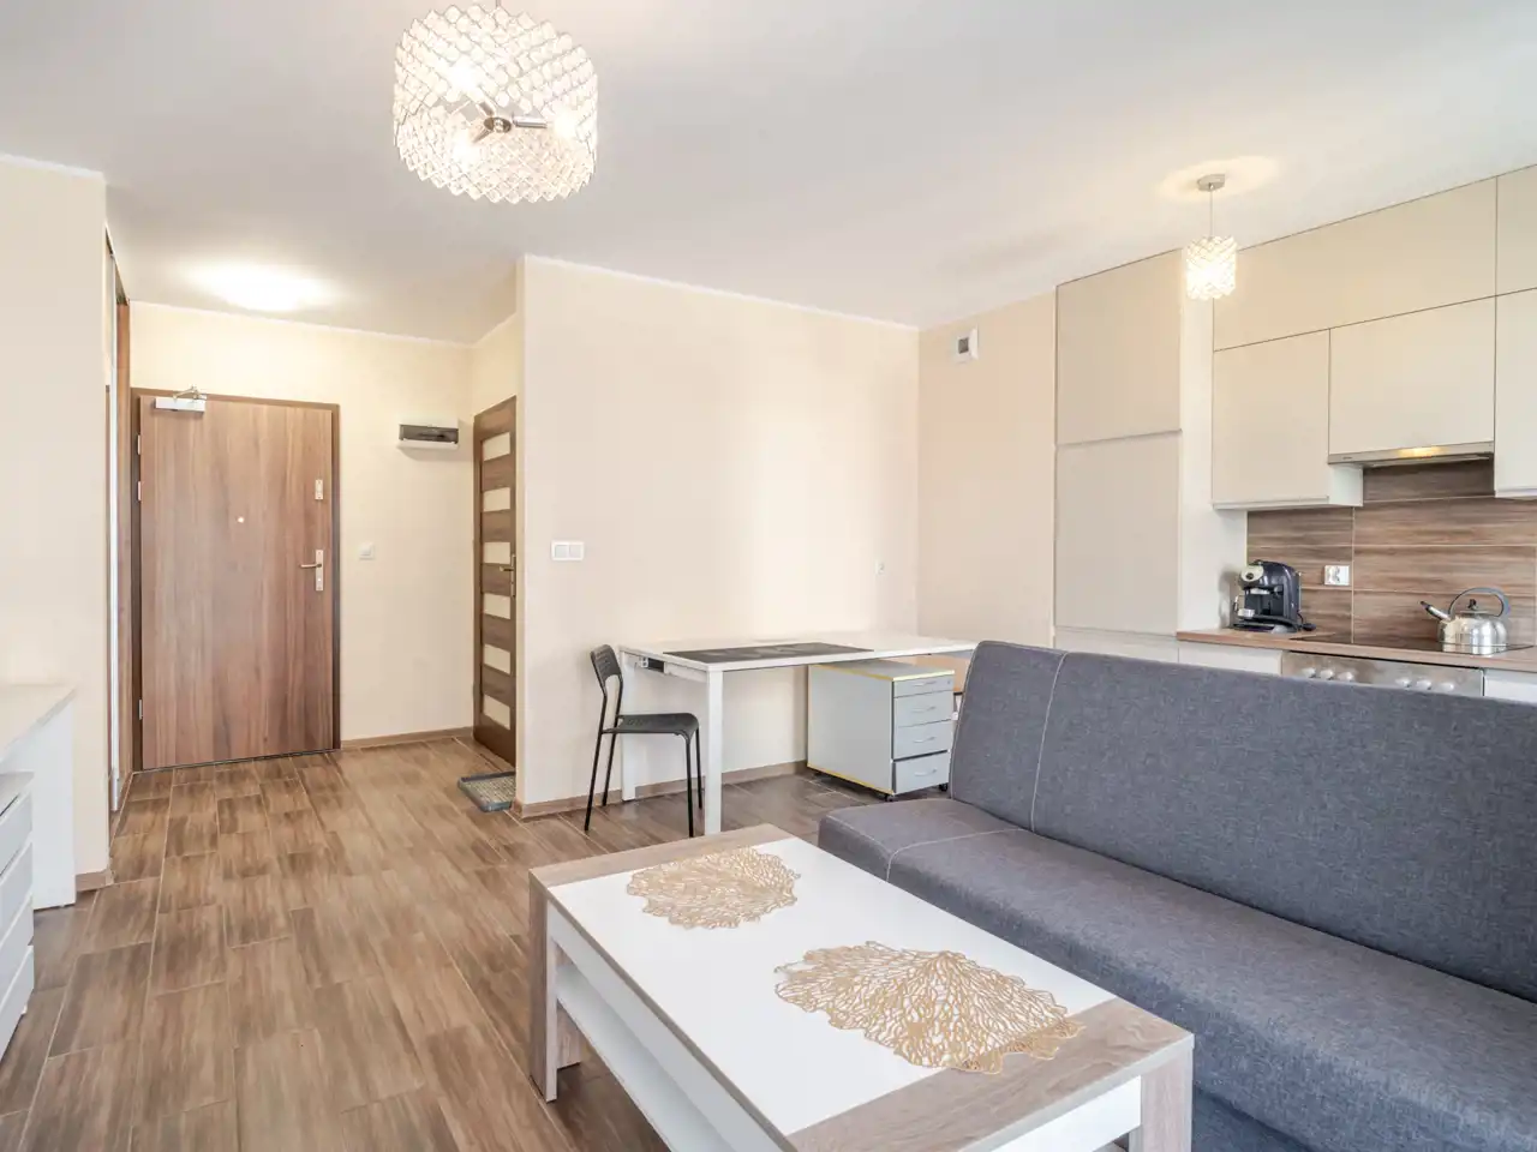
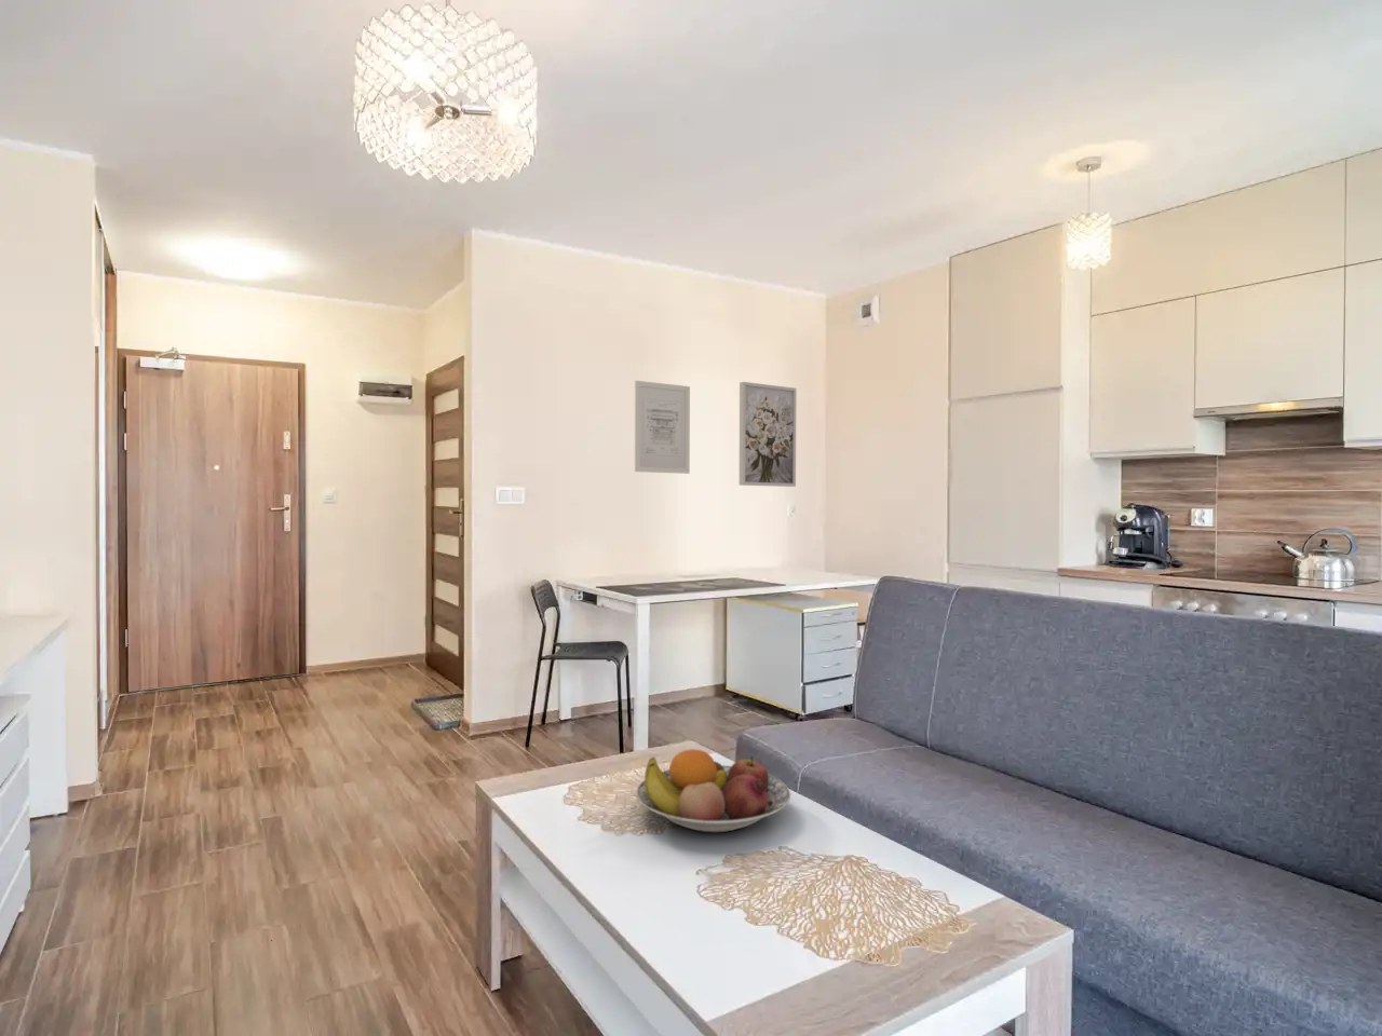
+ wall art [739,381,797,488]
+ fruit bowl [634,748,791,834]
+ wall art [633,380,691,474]
